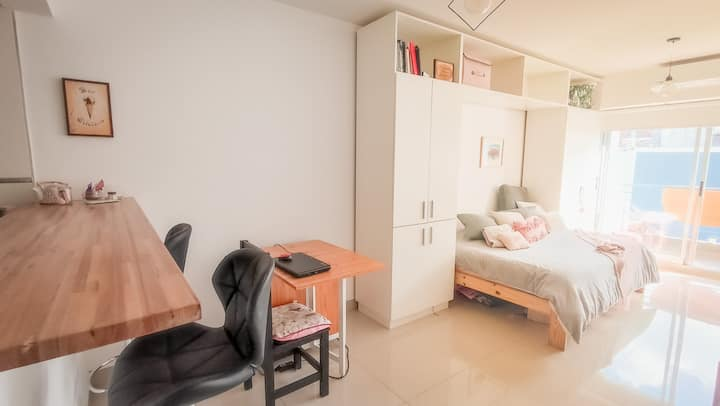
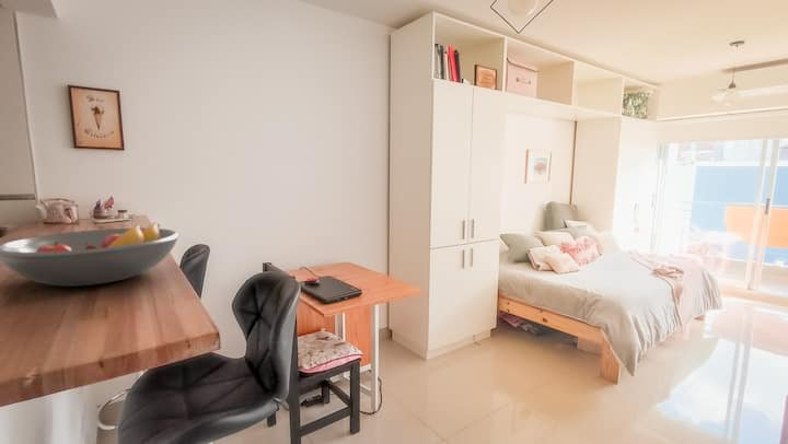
+ fruit bowl [0,221,181,288]
